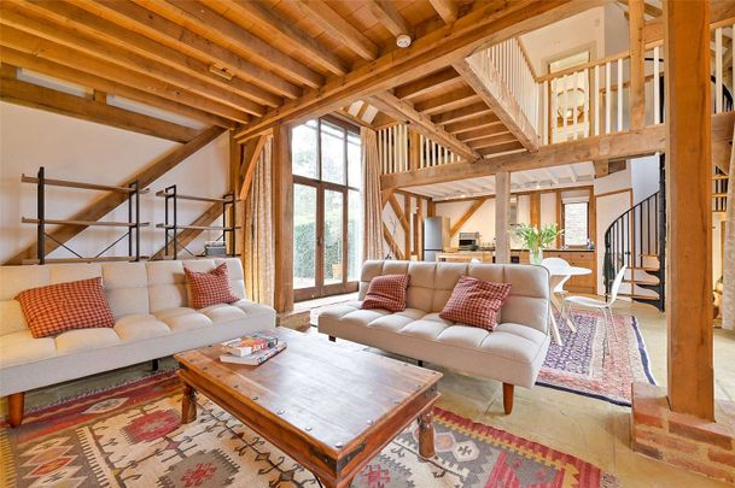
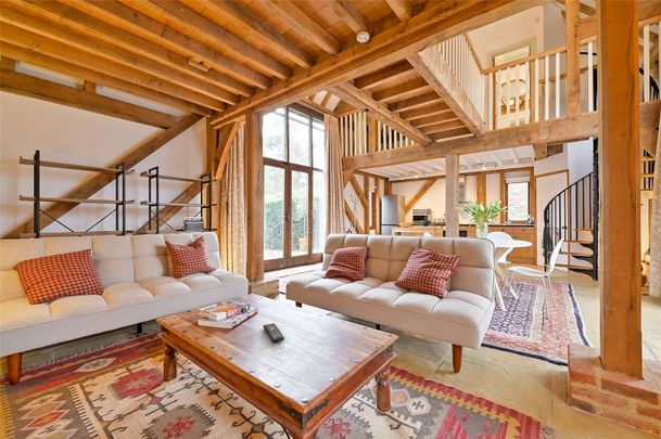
+ remote control [262,322,285,344]
